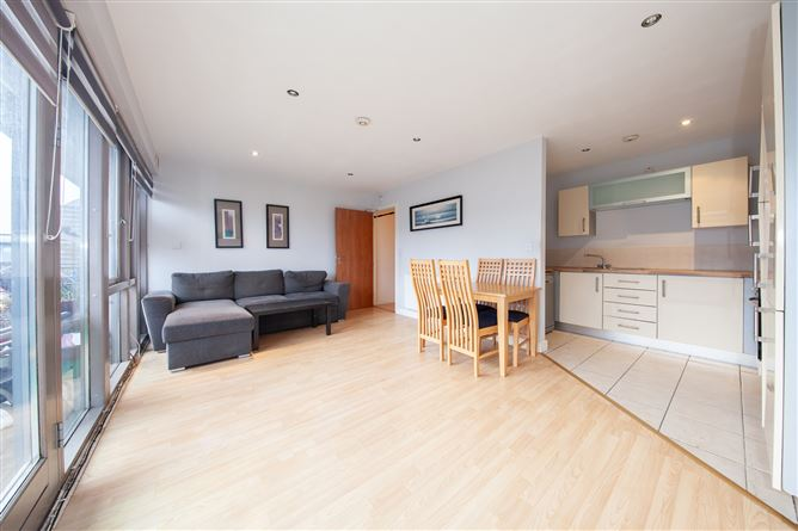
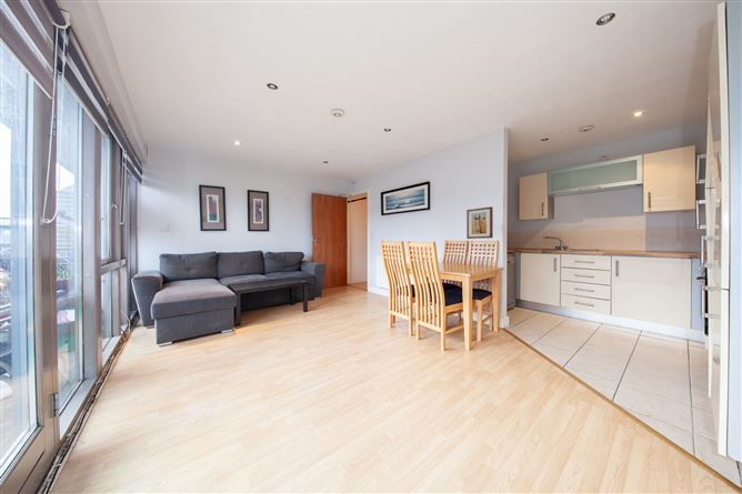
+ wall art [465,205,494,240]
